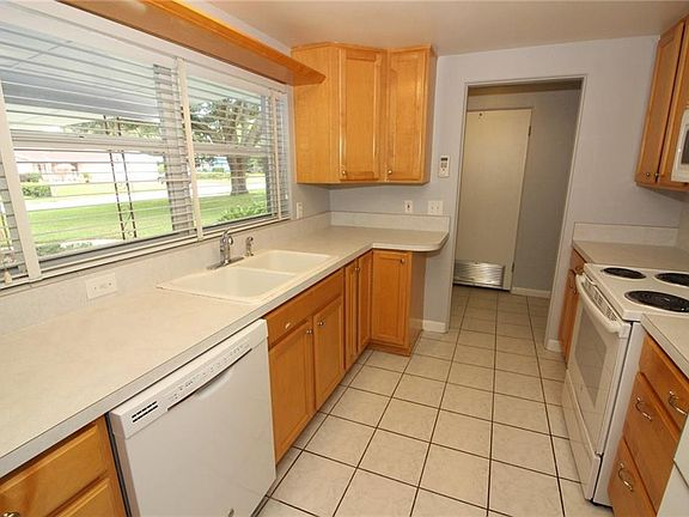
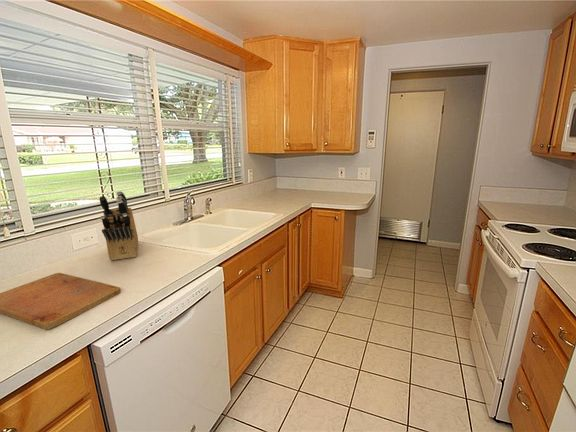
+ knife block [98,190,139,261]
+ cutting board [0,272,122,330]
